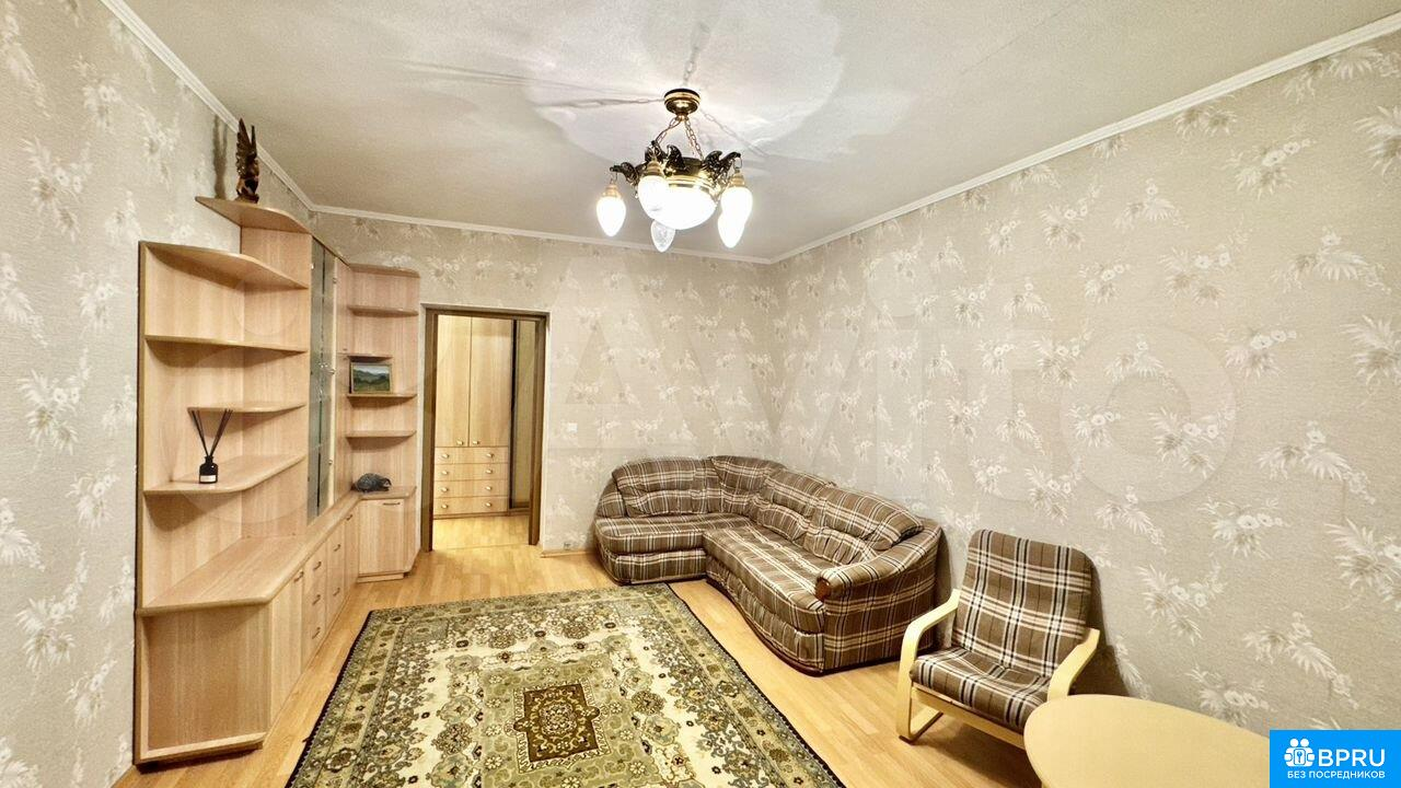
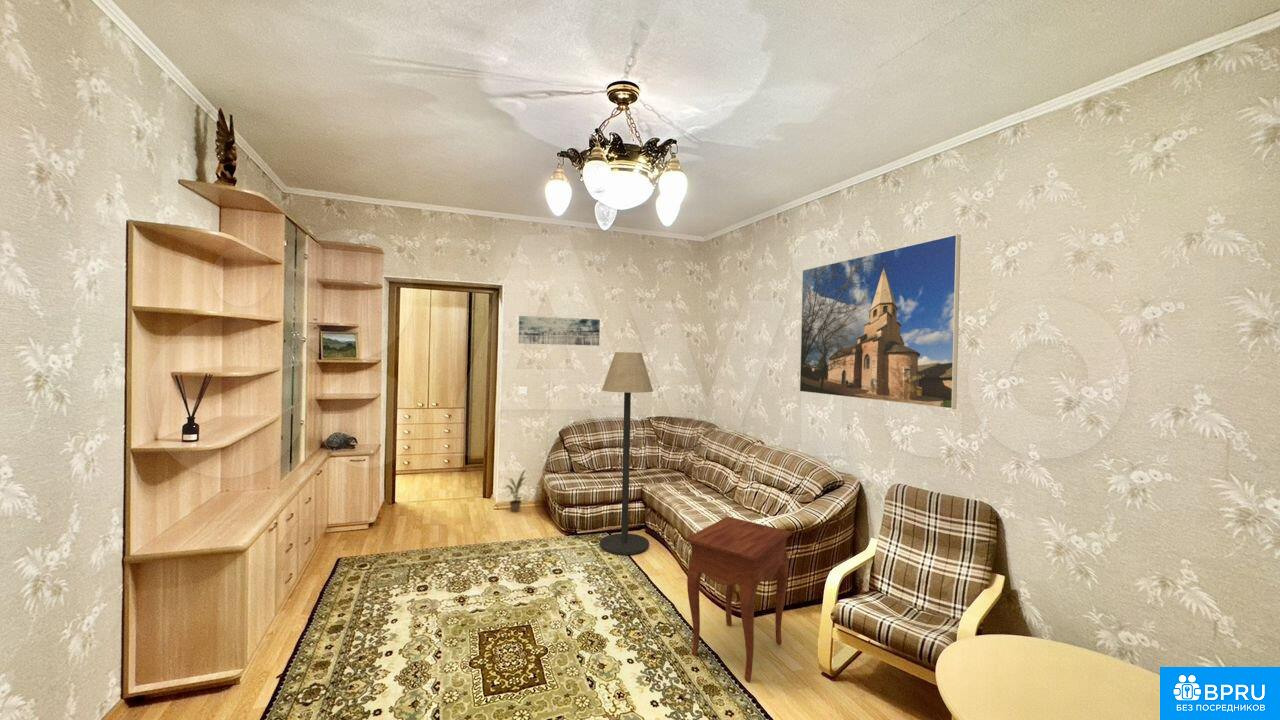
+ wall art [518,315,601,347]
+ potted plant [503,469,529,513]
+ floor lamp [599,351,654,556]
+ side table [684,516,793,683]
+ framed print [799,233,962,410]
